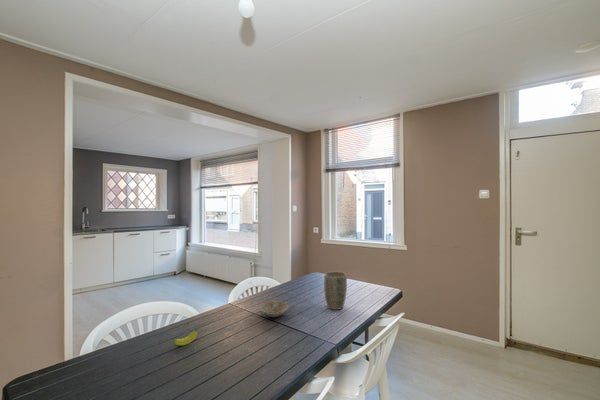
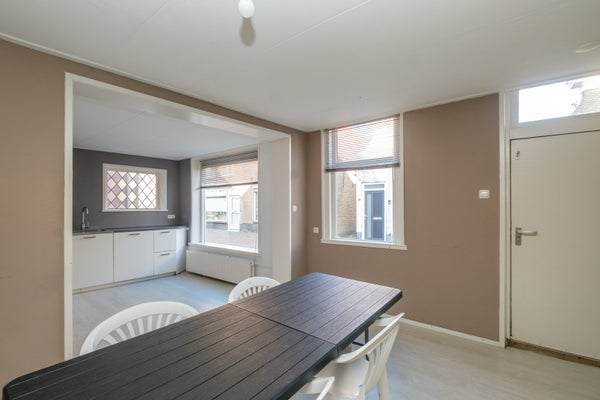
- plant pot [323,271,348,311]
- banana [173,328,198,346]
- bowl [258,300,290,318]
